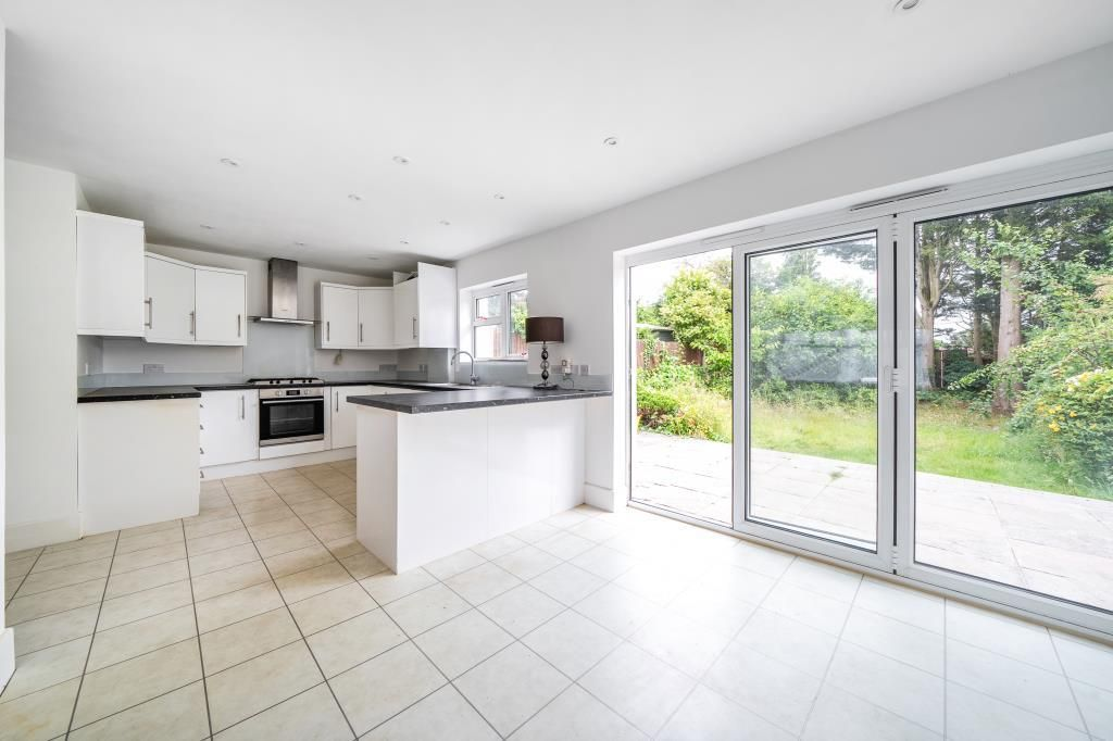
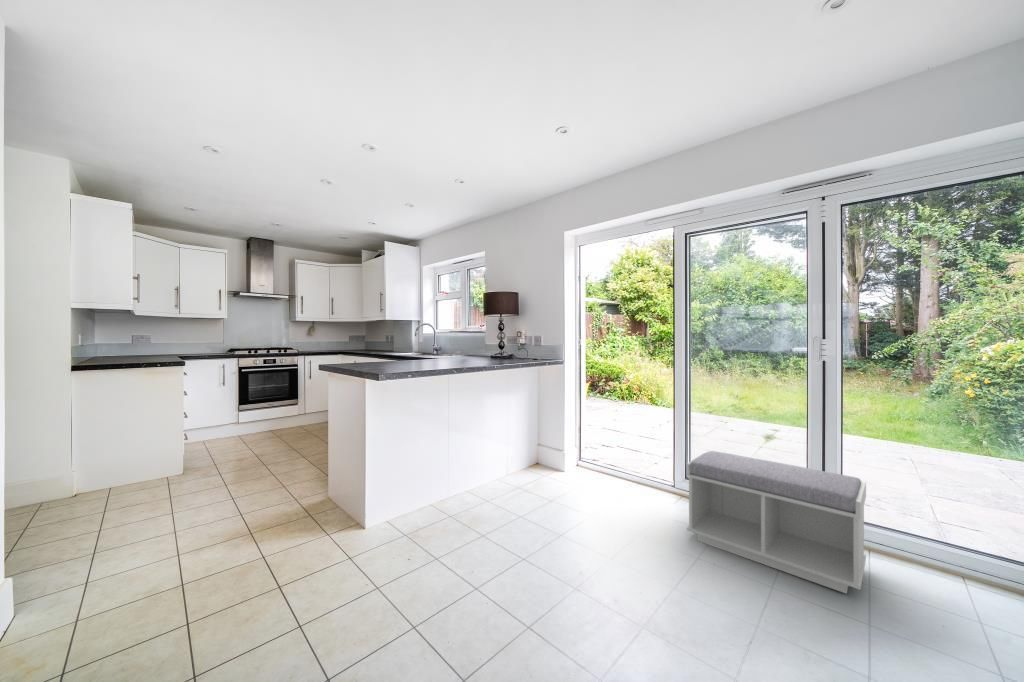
+ bench [686,450,867,595]
